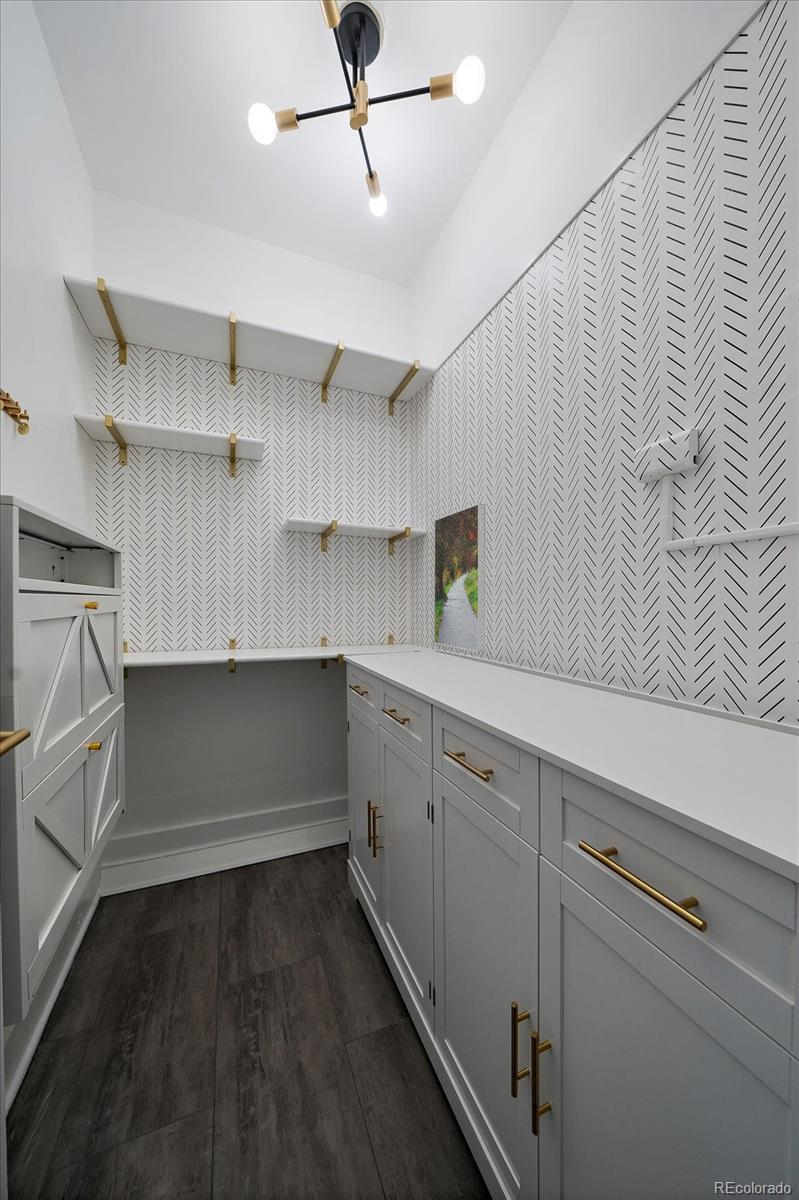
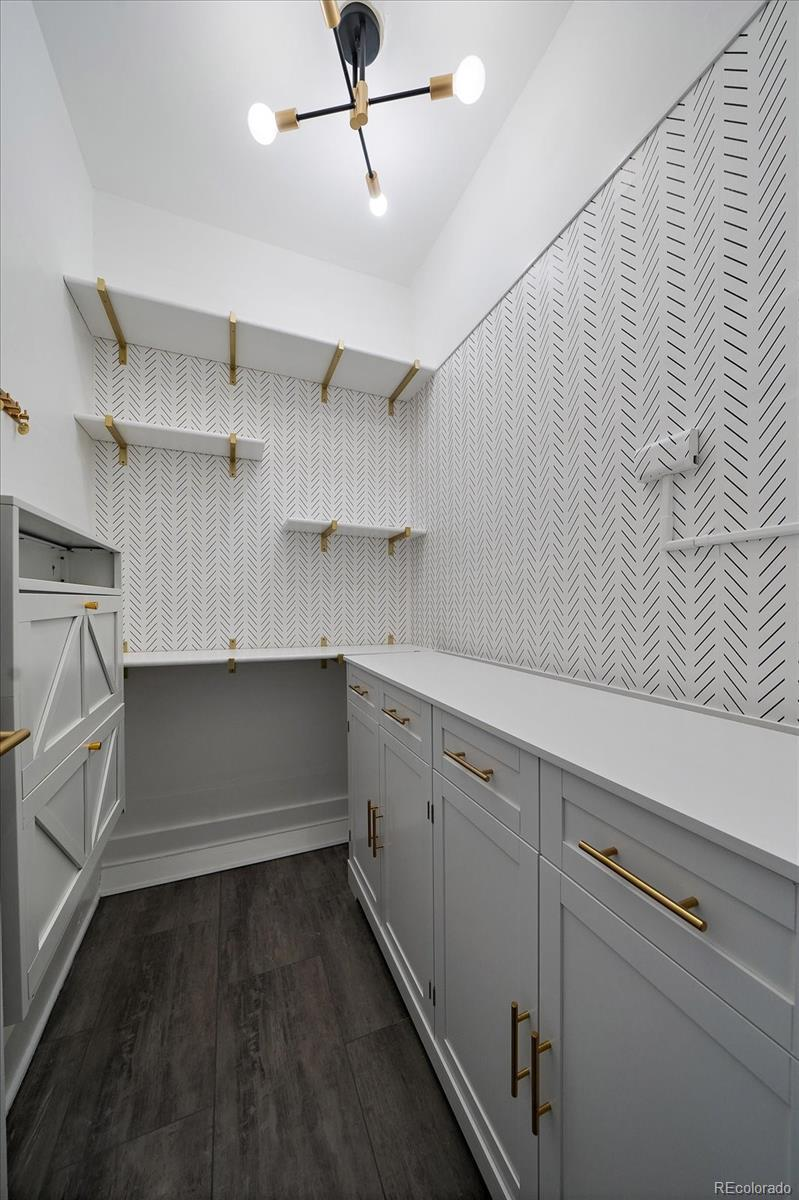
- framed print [433,502,486,653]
